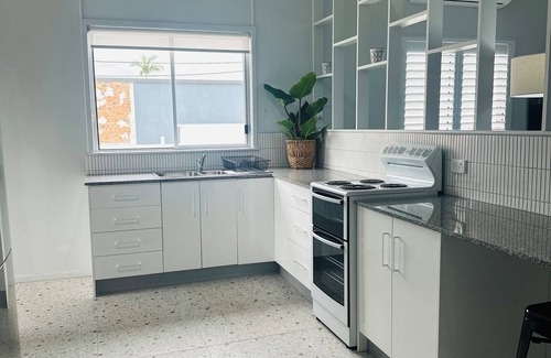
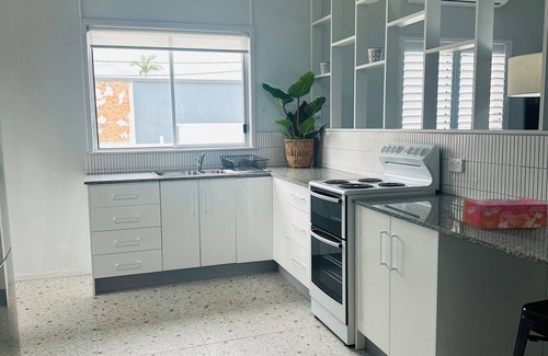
+ tissue box [463,197,548,230]
